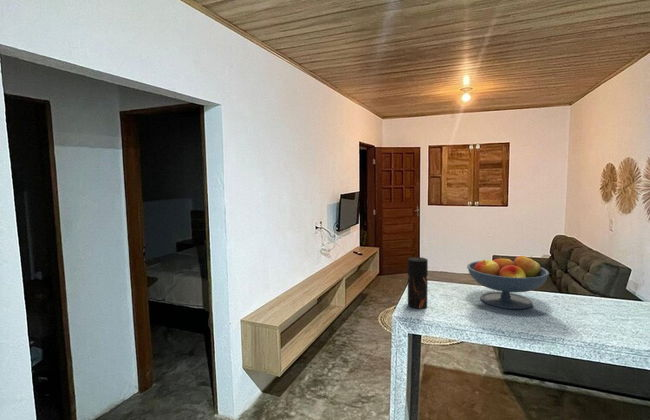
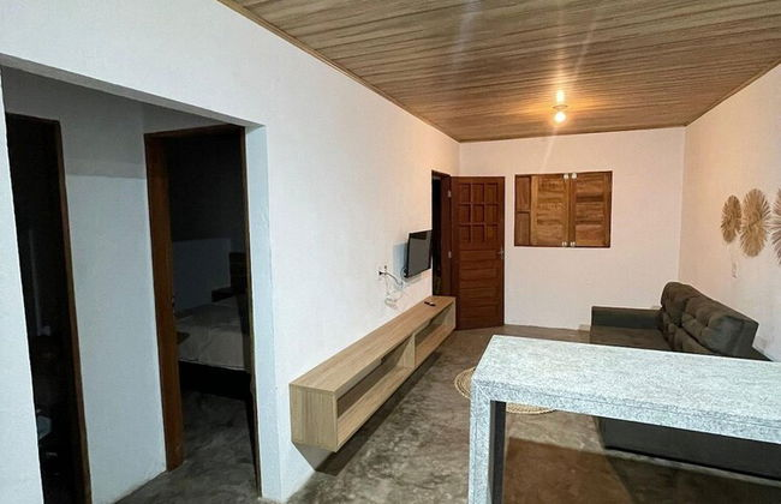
- pepper grinder [407,256,429,309]
- fruit bowl [466,255,550,310]
